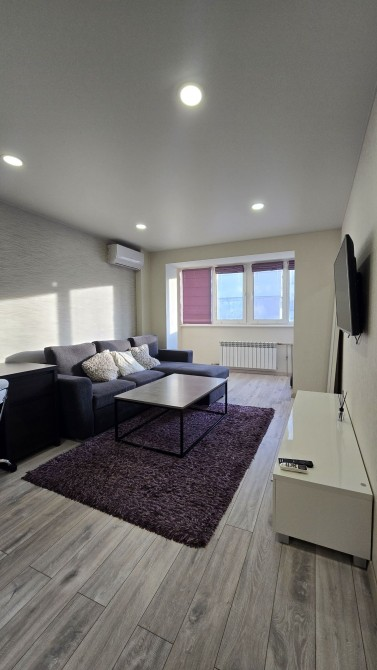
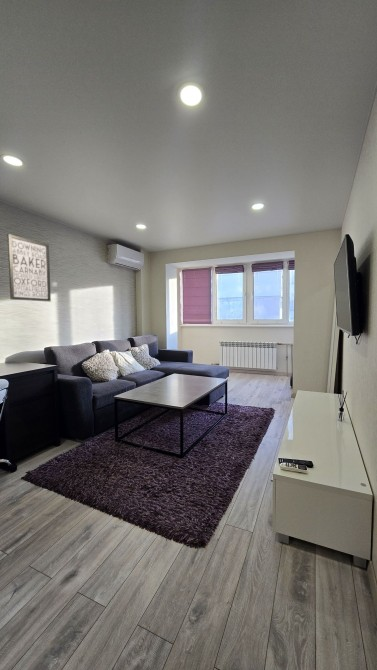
+ wall art [7,233,52,302]
